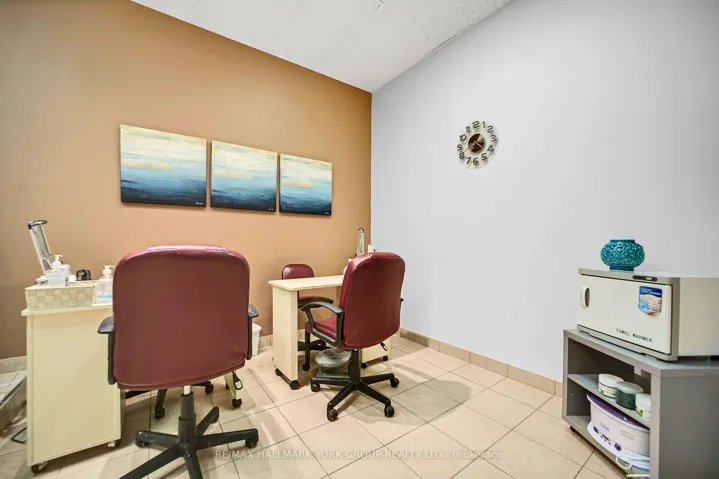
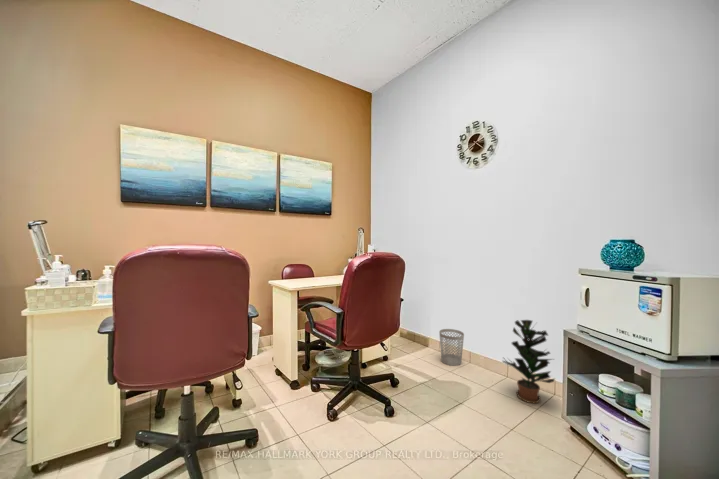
+ wastebasket [438,328,465,367]
+ potted plant [501,319,556,404]
